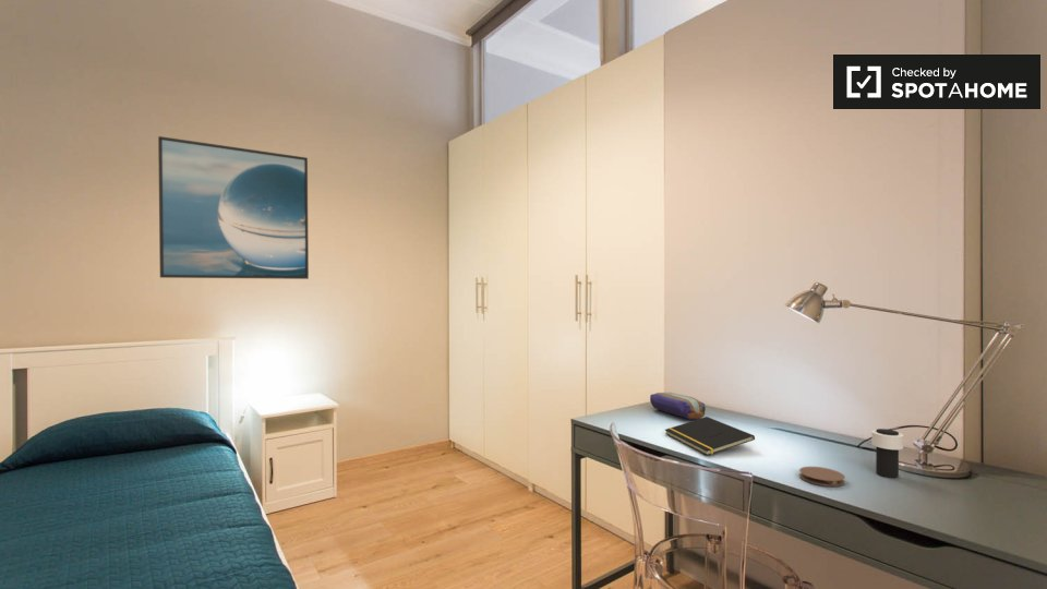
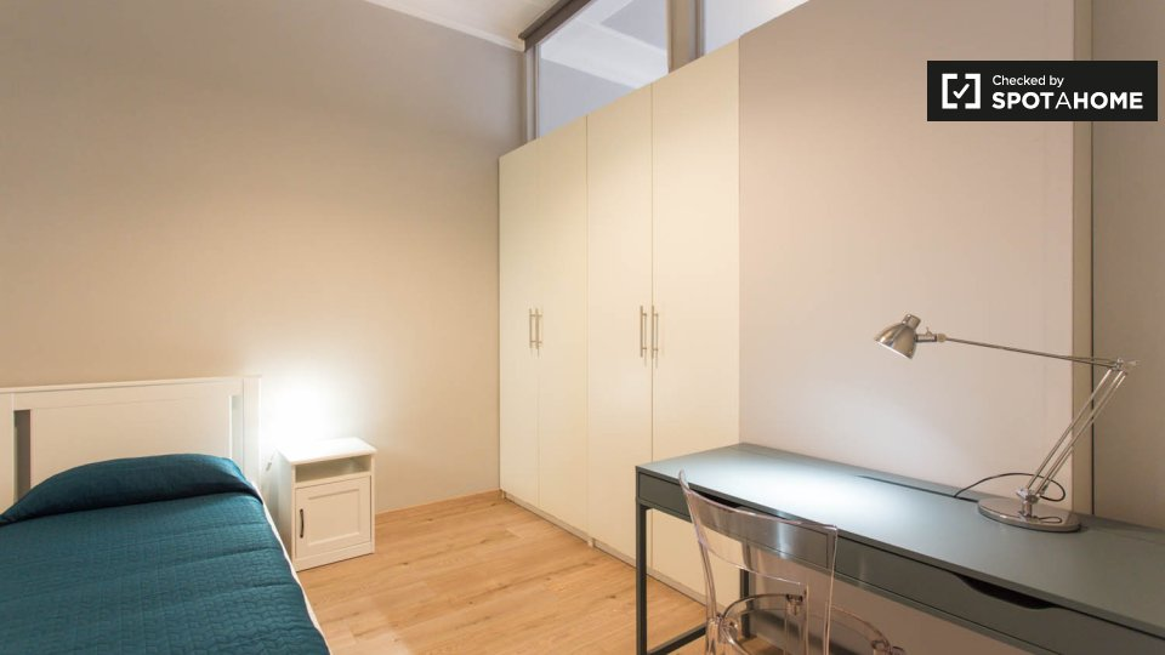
- coaster [798,466,846,488]
- pencil case [649,392,707,421]
- notepad [664,416,756,456]
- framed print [157,135,310,280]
- cup [870,428,904,479]
